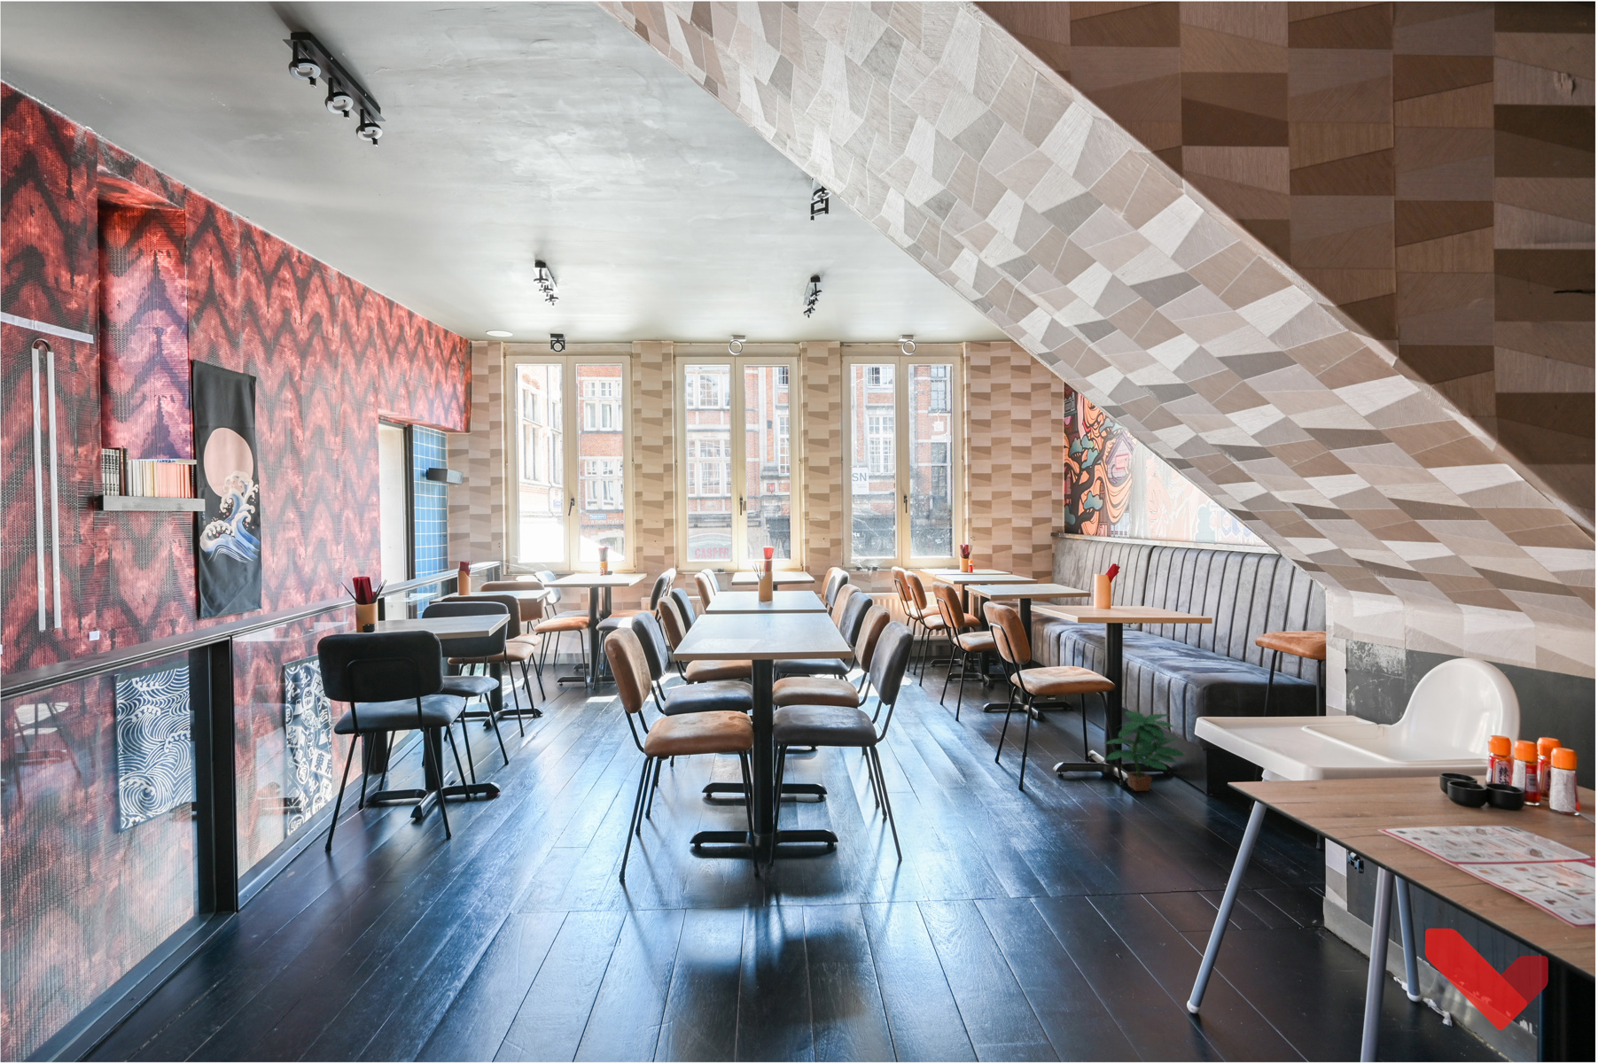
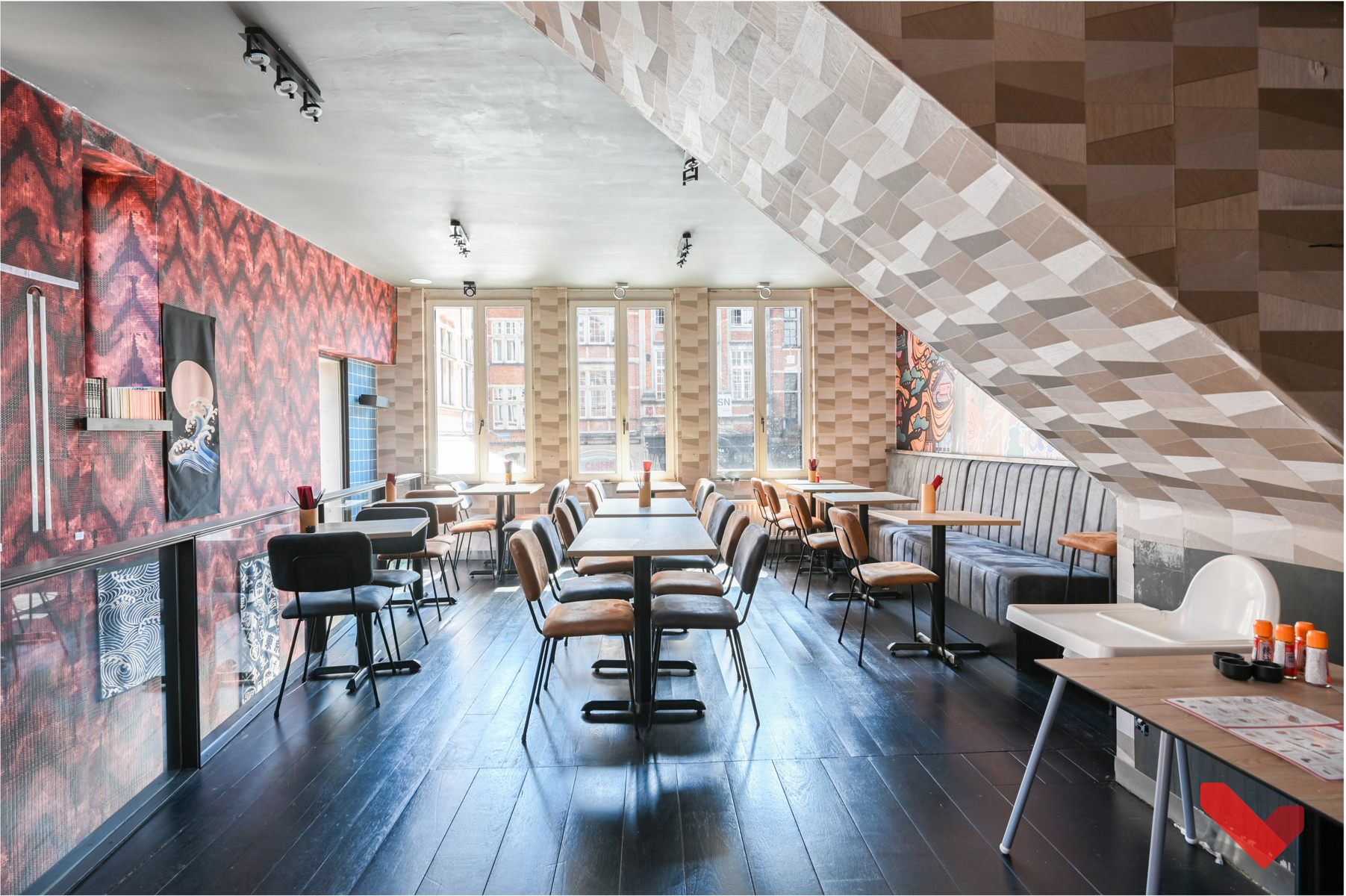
- potted plant [1103,711,1186,793]
